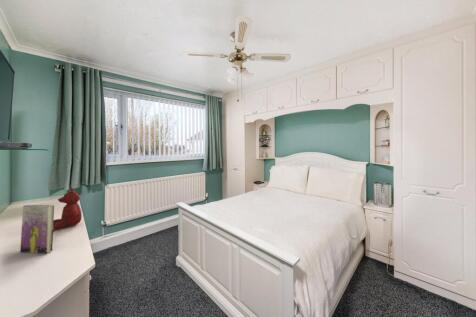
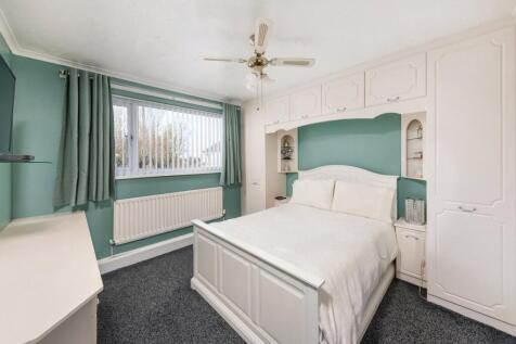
- book [19,204,55,255]
- teddy bear [53,186,83,232]
